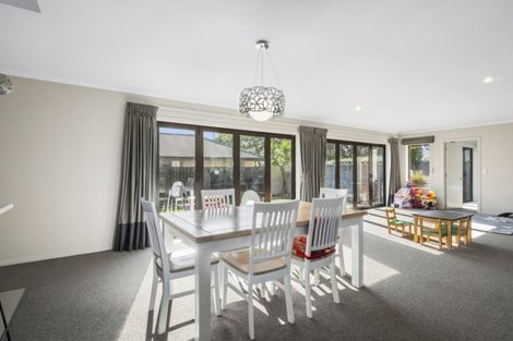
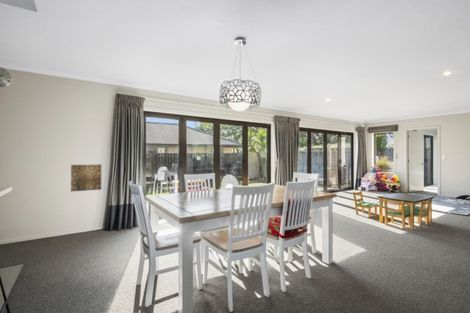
+ wall art [70,163,102,193]
